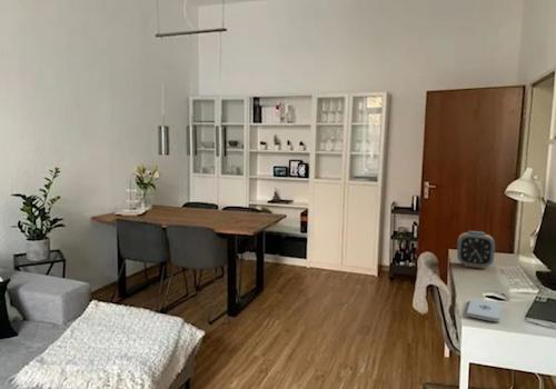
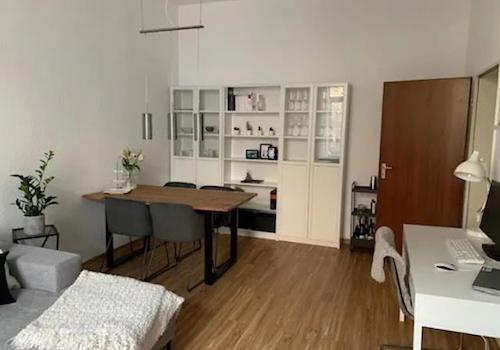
- notepad [466,297,503,323]
- alarm clock [456,230,496,270]
